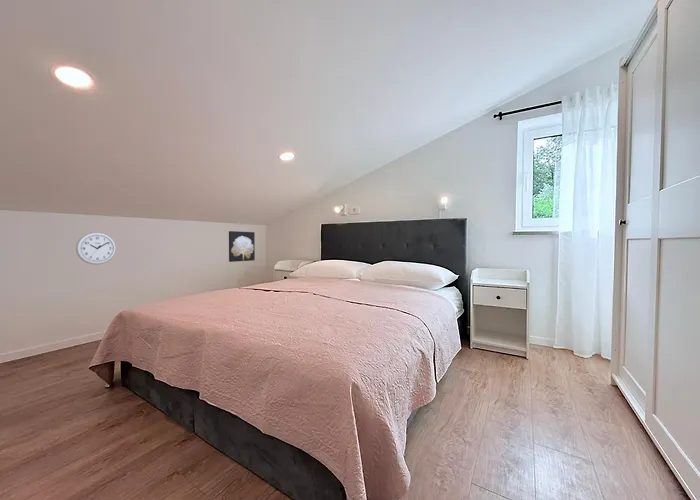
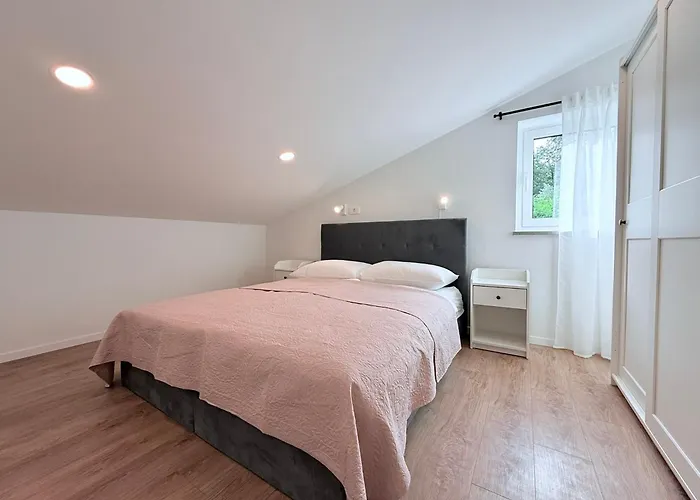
- wall clock [75,231,117,266]
- wall art [228,230,256,263]
